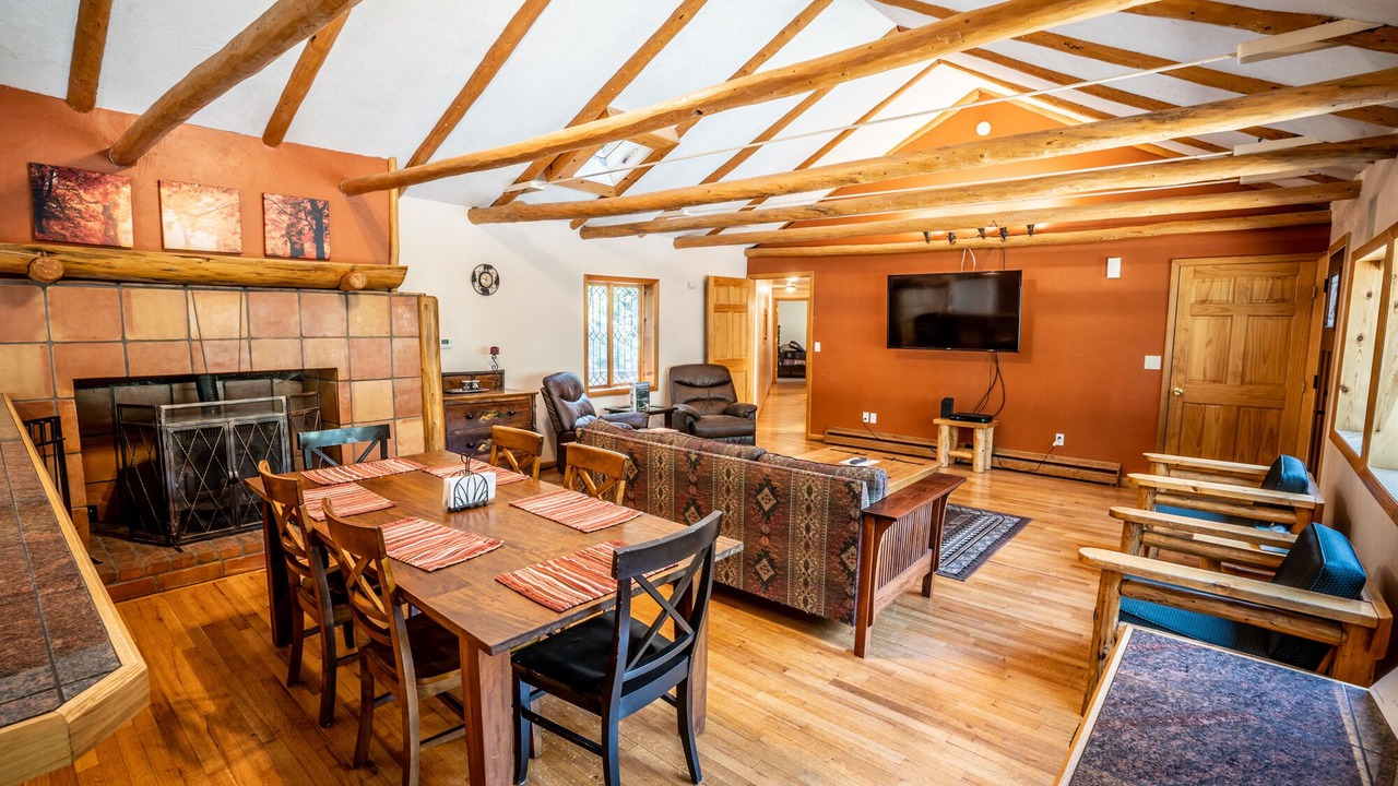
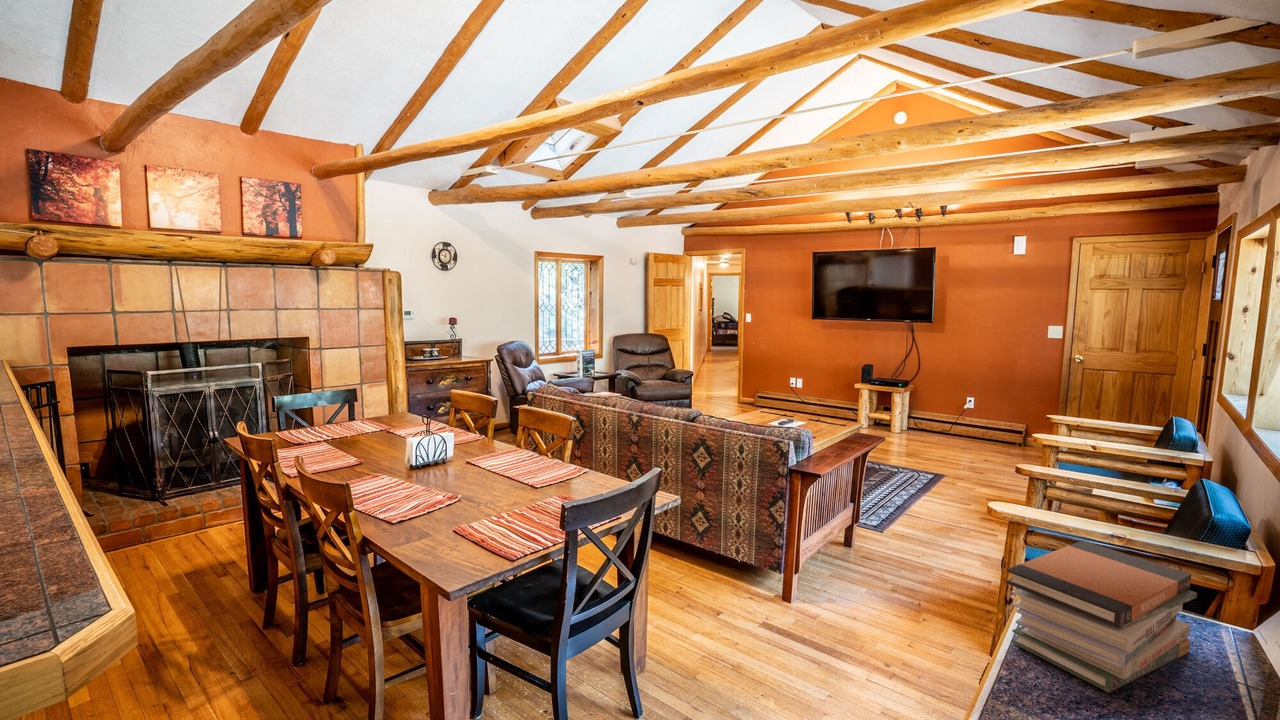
+ book stack [1005,540,1198,694]
